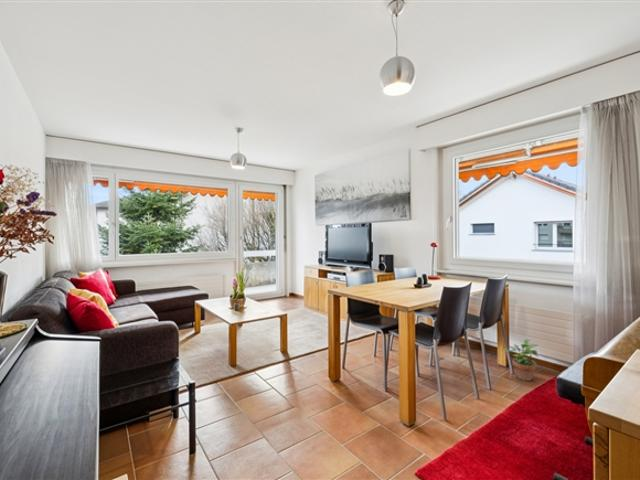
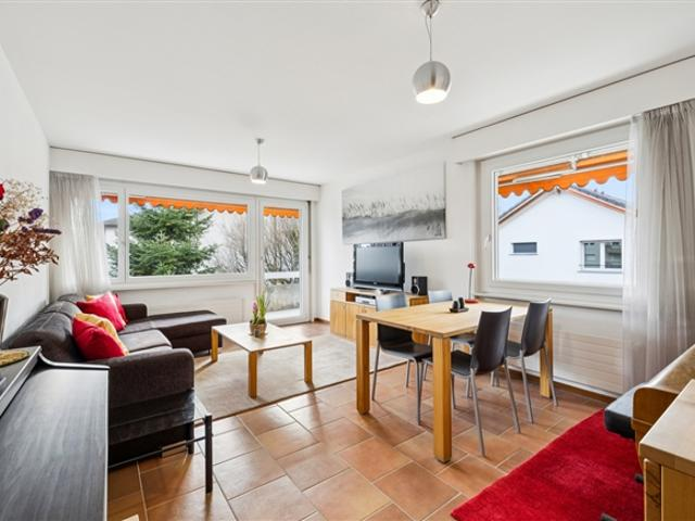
- potted plant [503,338,539,382]
